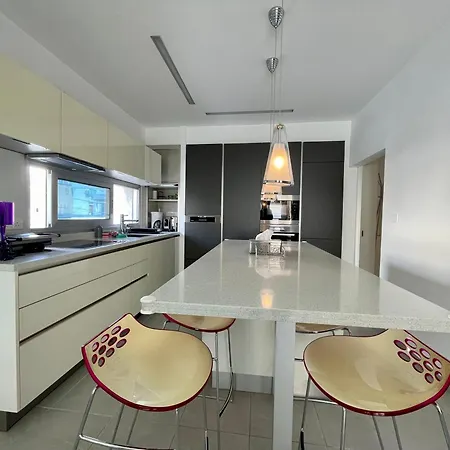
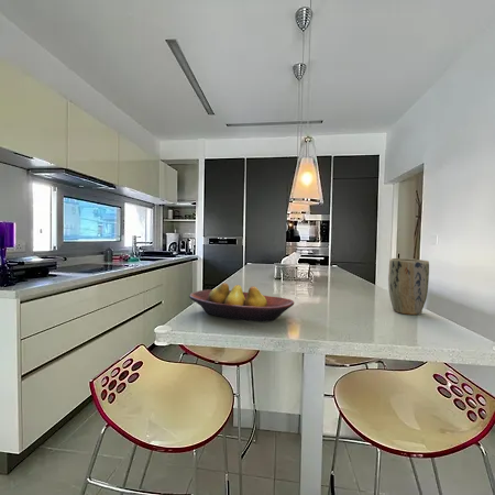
+ fruit bowl [188,282,295,322]
+ plant pot [387,257,430,316]
